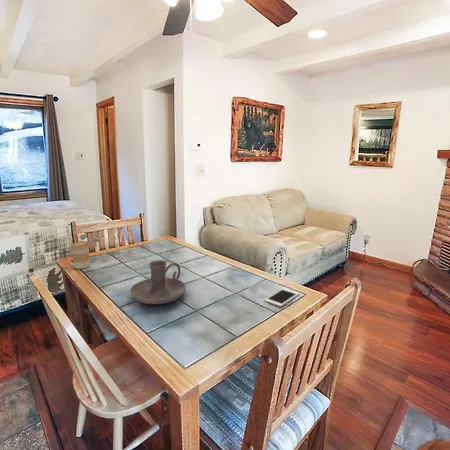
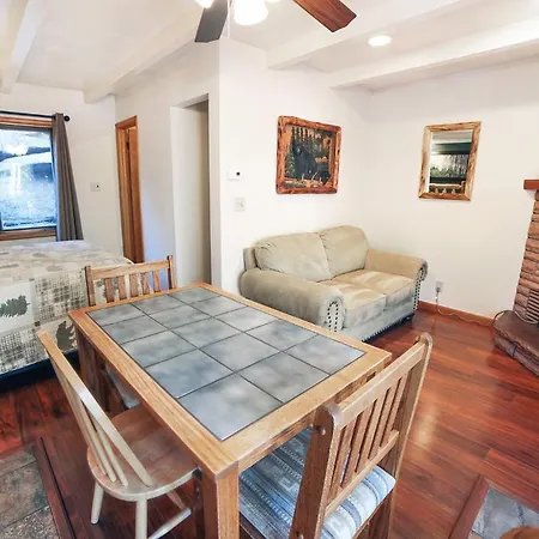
- candle holder [129,260,187,305]
- coffee cup [69,240,91,270]
- cell phone [264,287,300,307]
